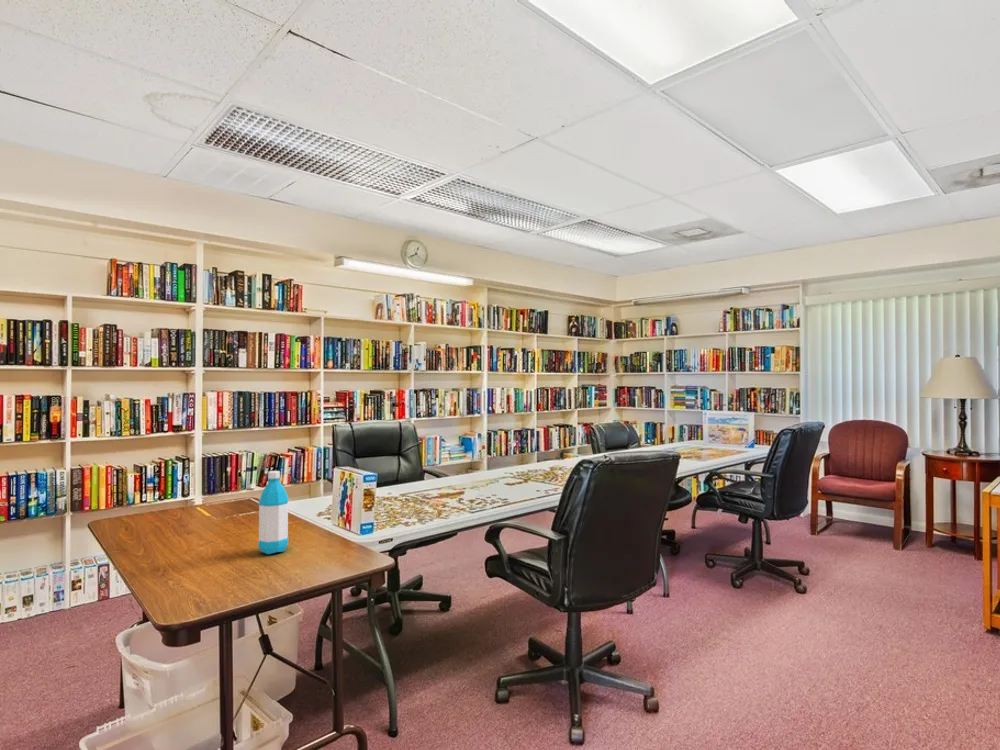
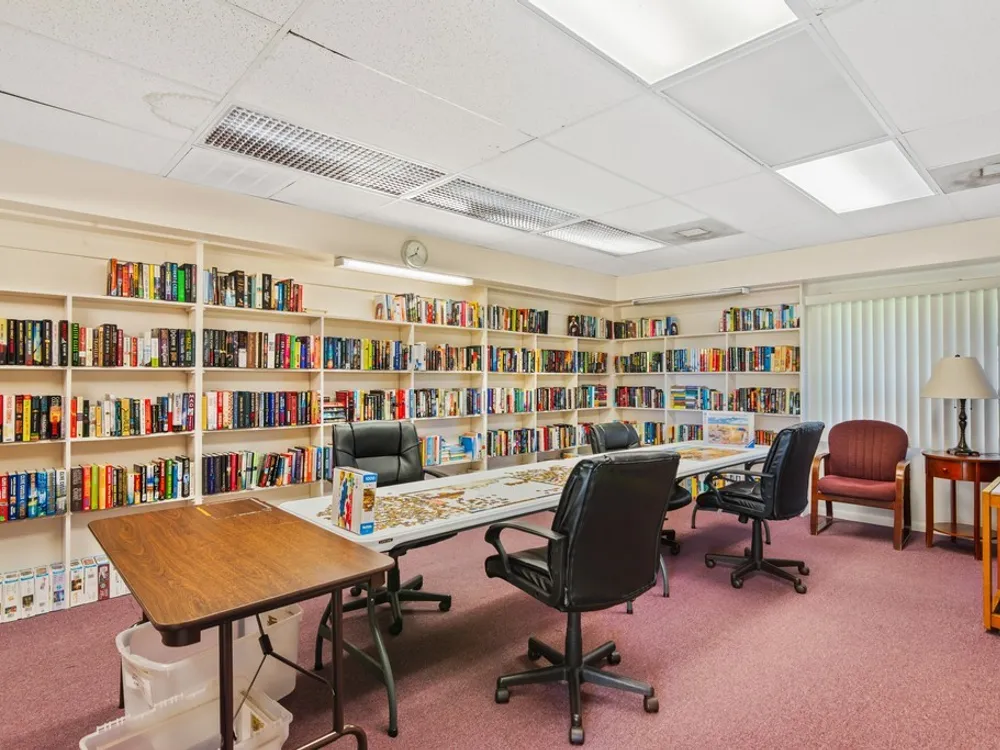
- water bottle [257,470,290,555]
